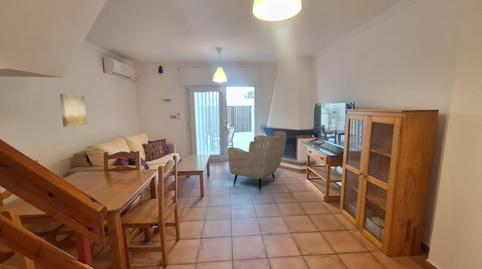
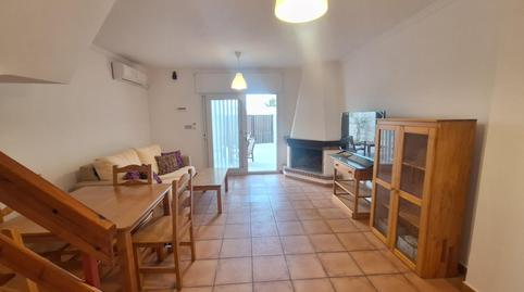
- armchair [227,130,287,194]
- wall art [59,93,88,128]
